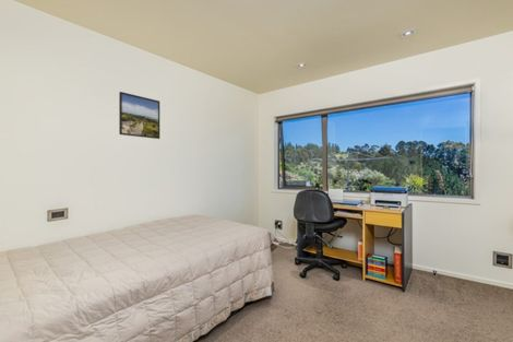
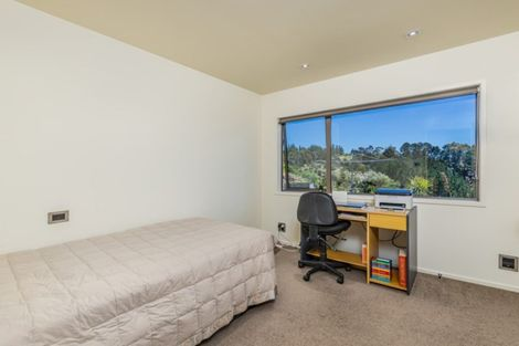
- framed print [118,91,160,140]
